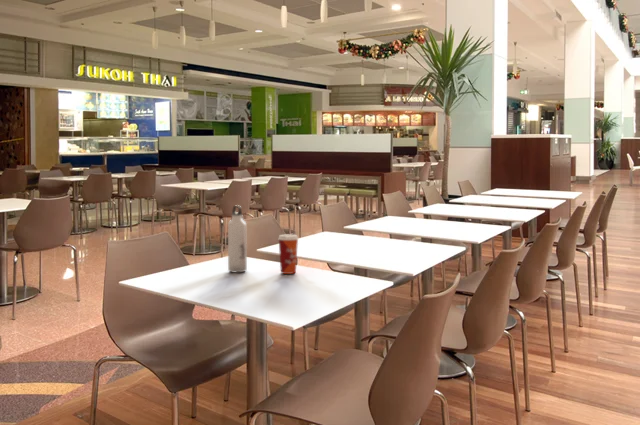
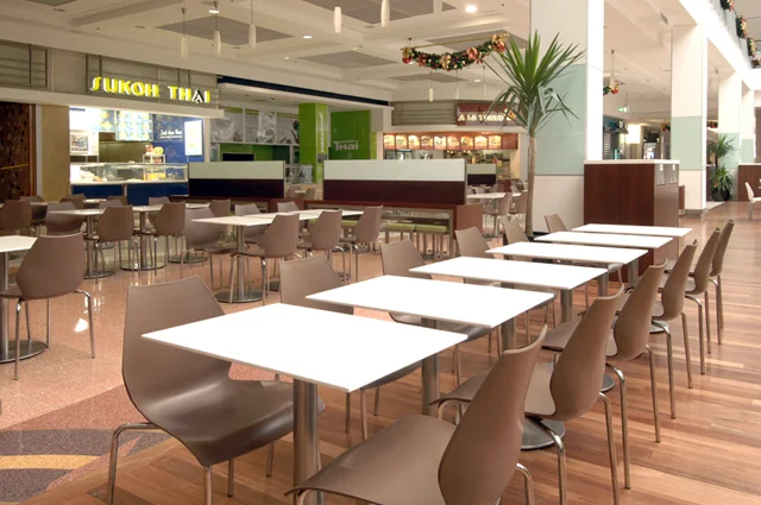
- paper cup [277,234,299,275]
- water bottle [227,204,248,273]
